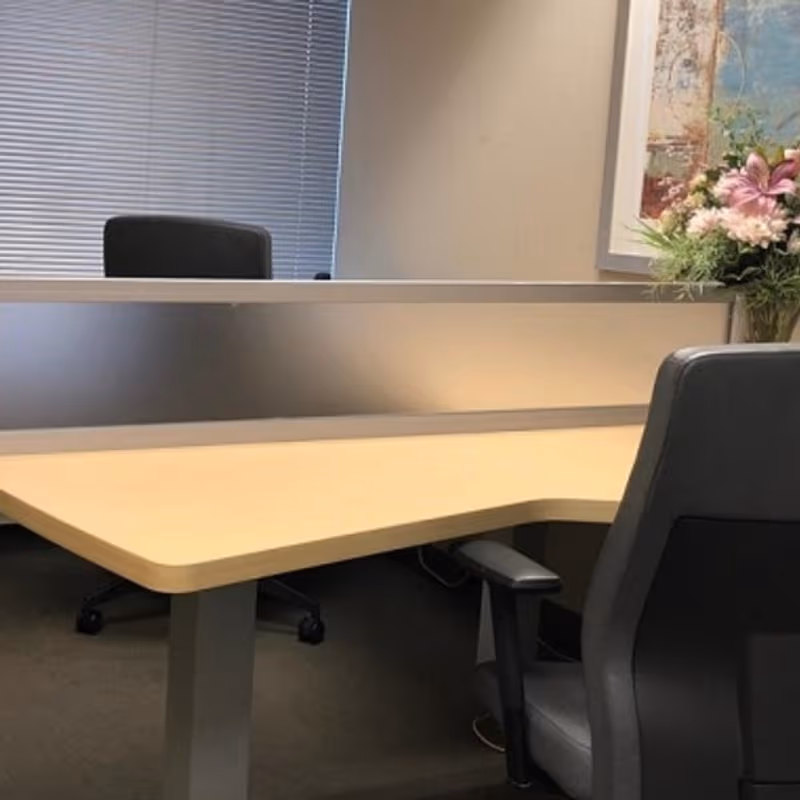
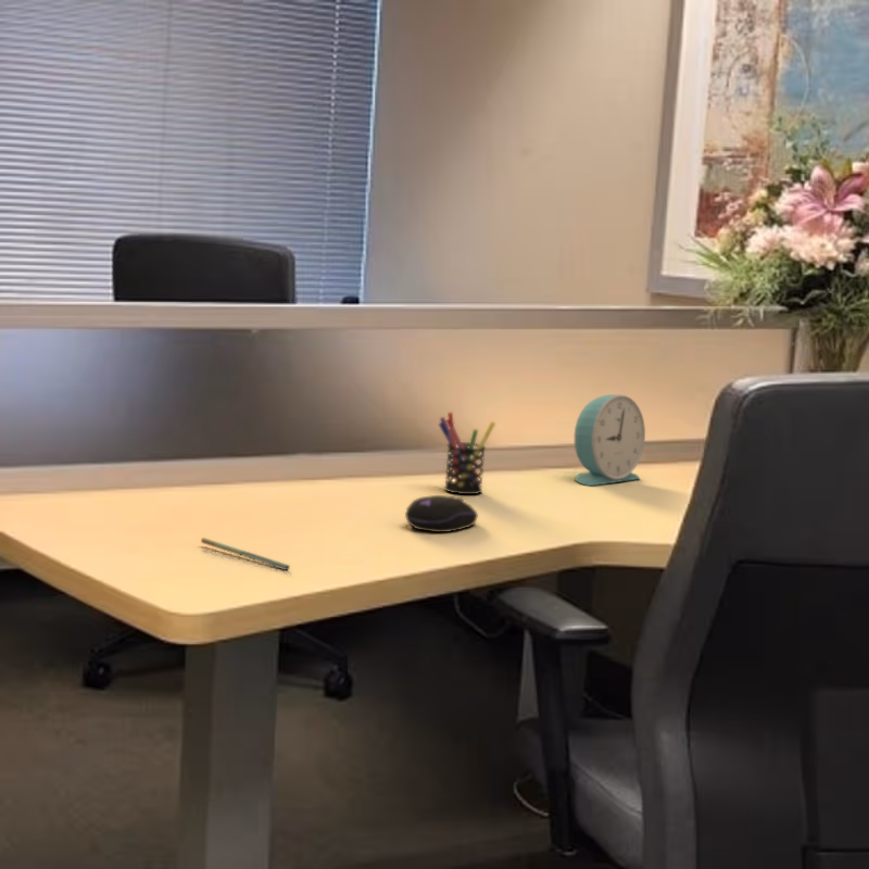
+ pen [200,537,291,571]
+ computer mouse [404,494,479,533]
+ pen holder [437,411,496,495]
+ alarm clock [574,393,646,487]
